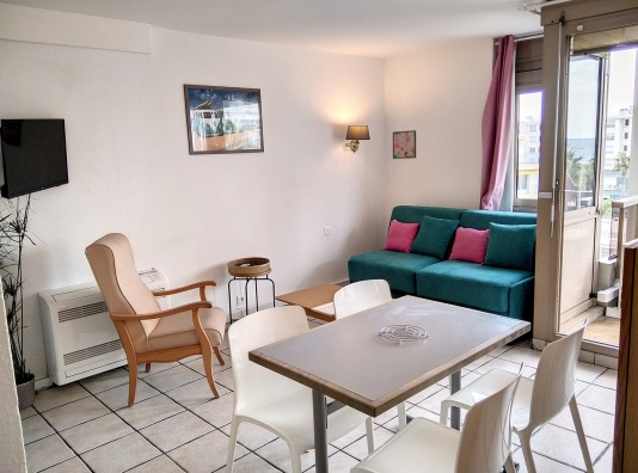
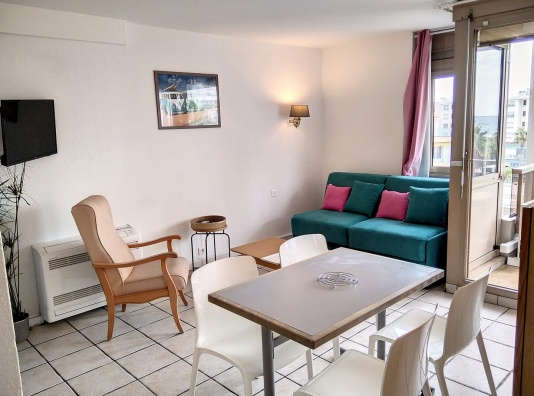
- wall art [392,129,417,160]
